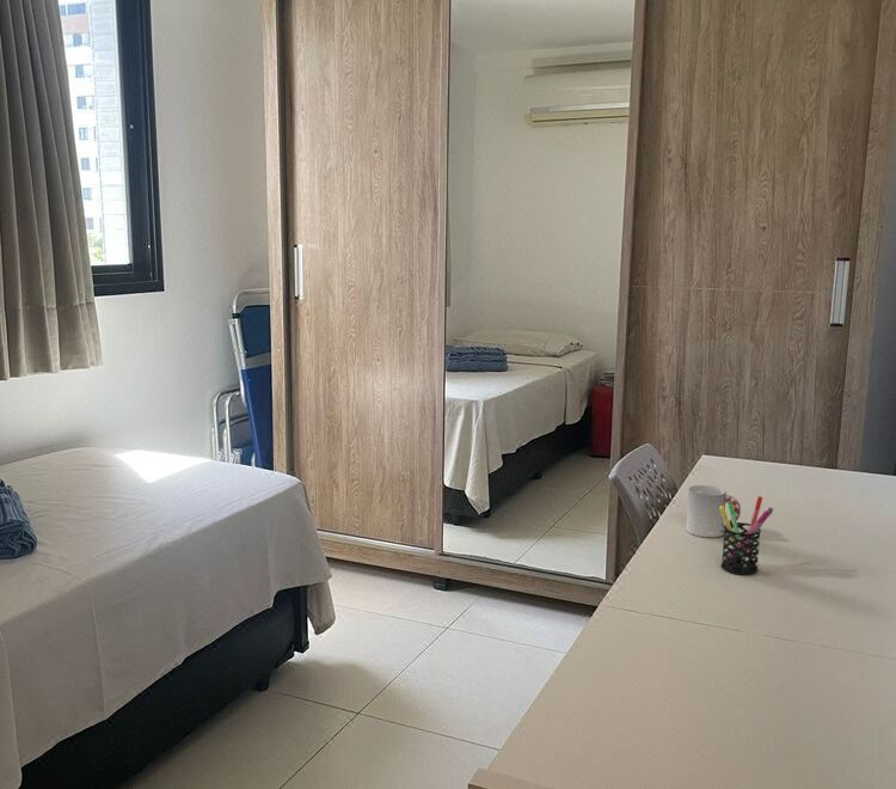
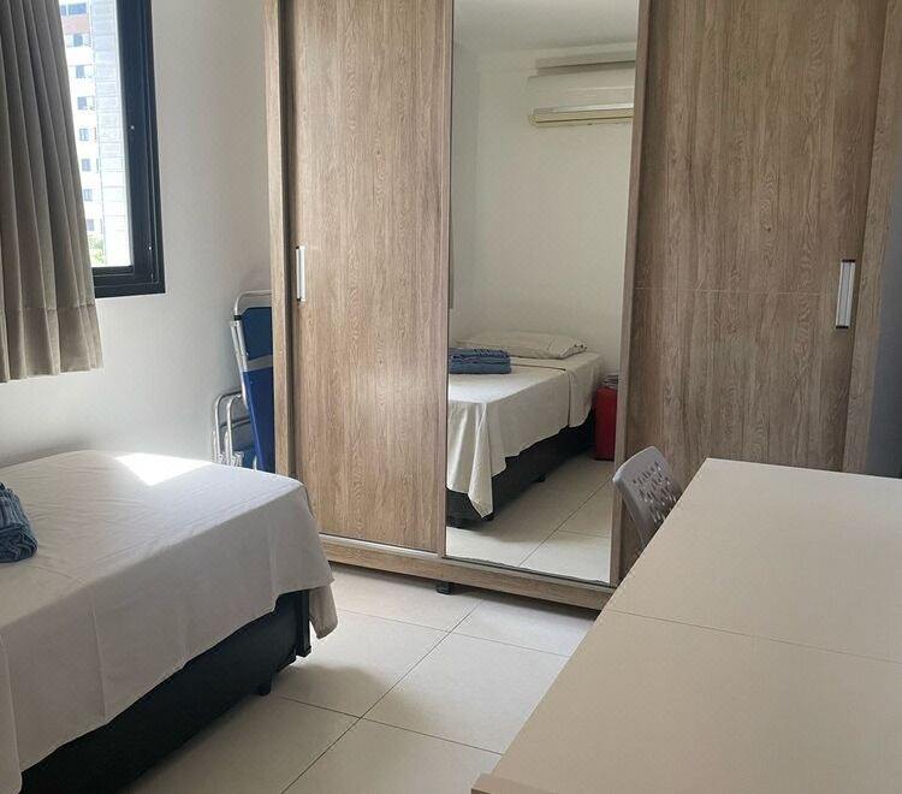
- pen holder [719,495,774,576]
- cup [685,484,742,538]
